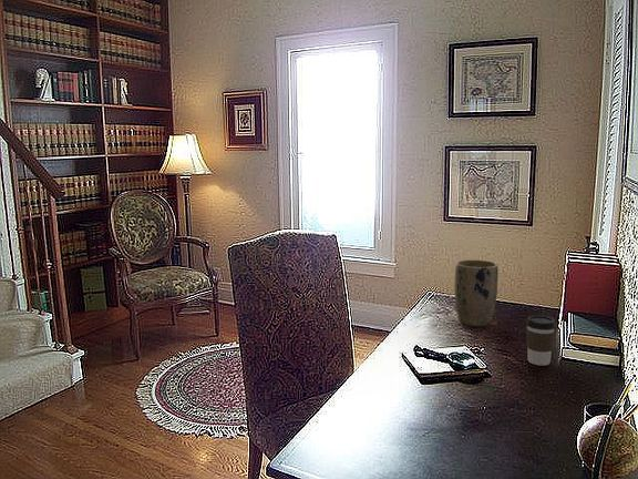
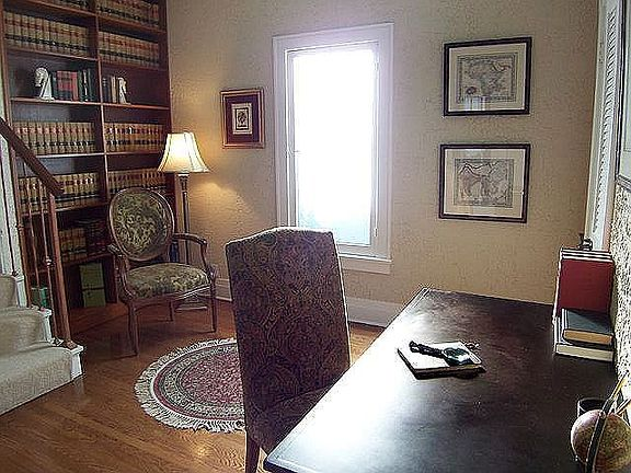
- plant pot [453,258,500,328]
- coffee cup [525,315,557,367]
